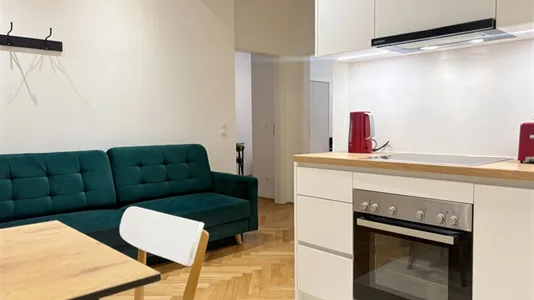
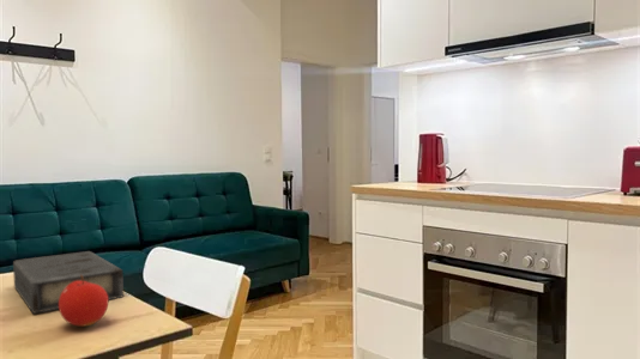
+ book [12,250,125,315]
+ fruit [58,274,109,328]
